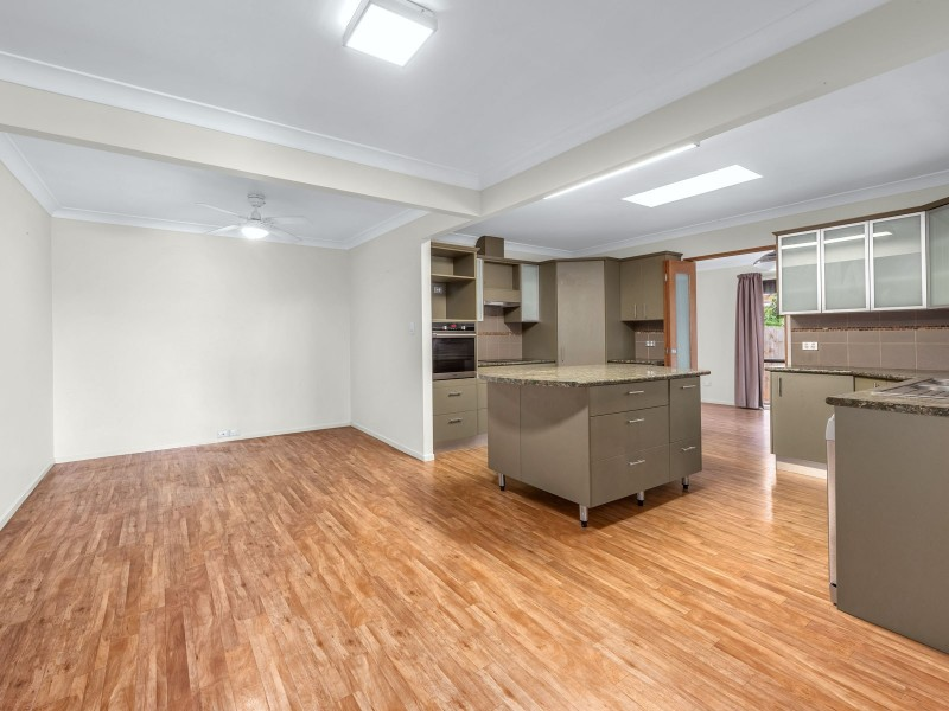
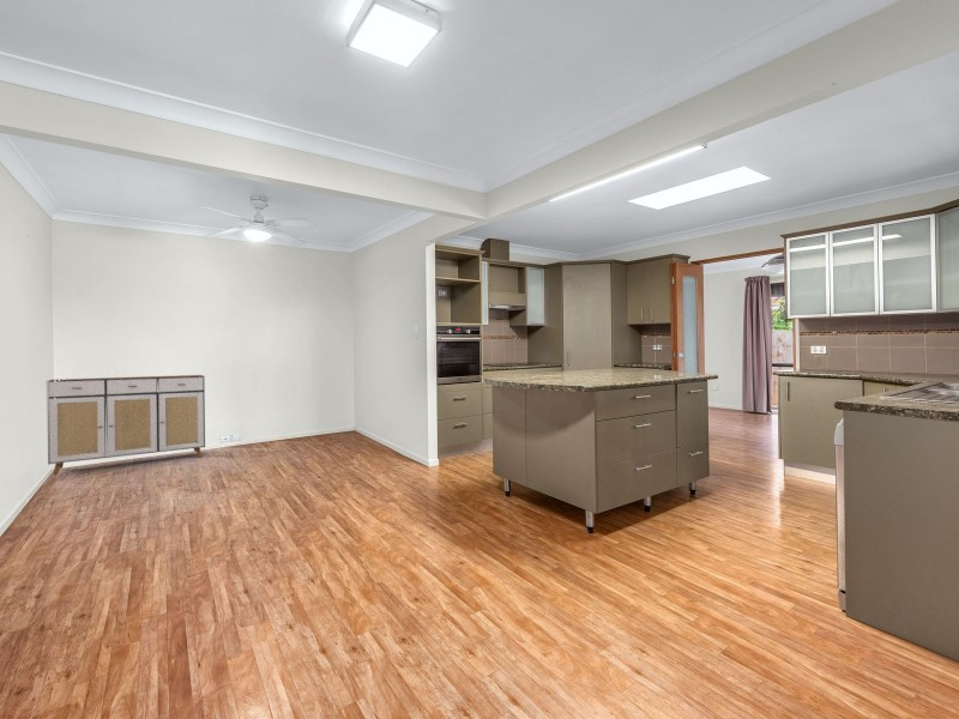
+ sideboard [44,374,206,477]
